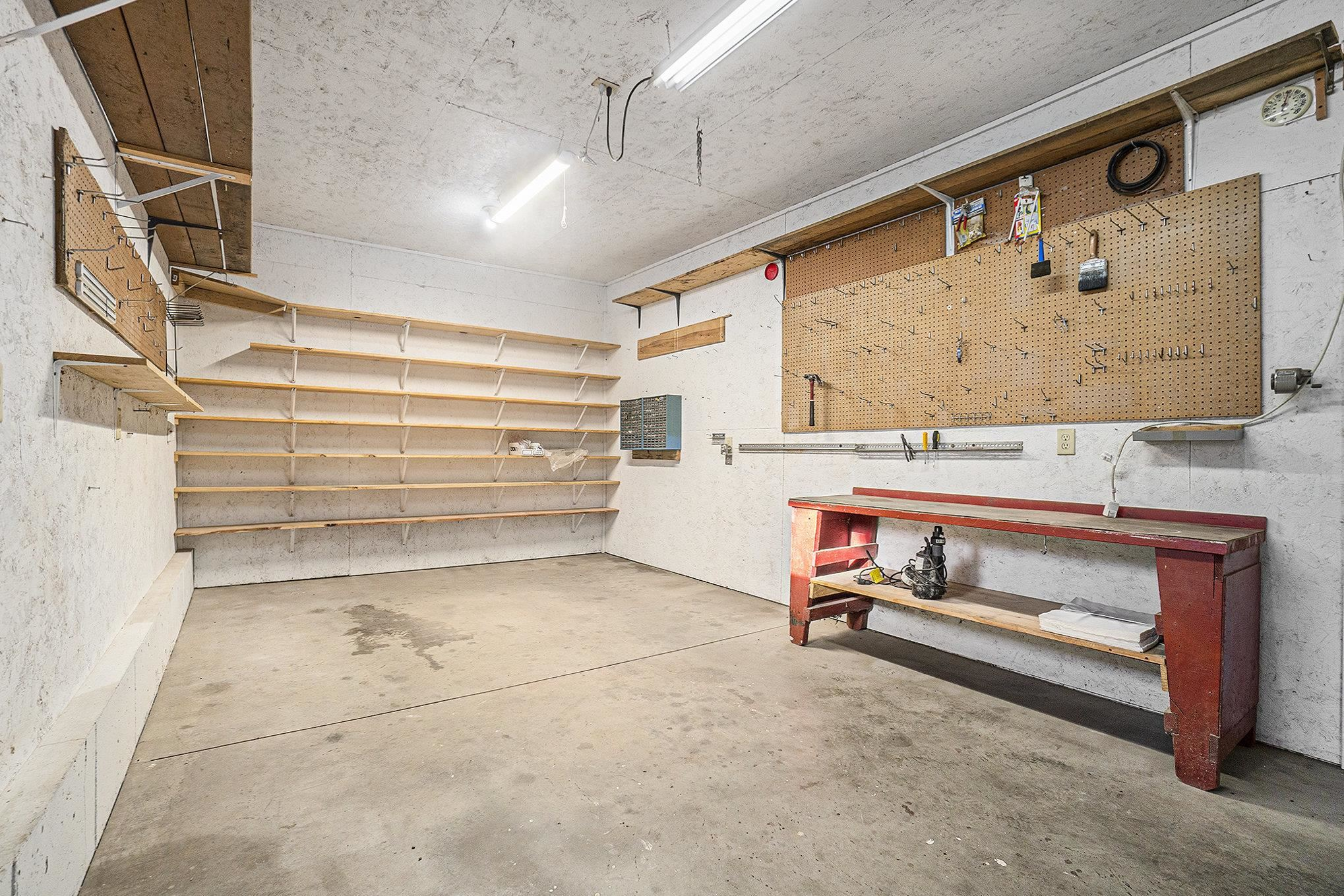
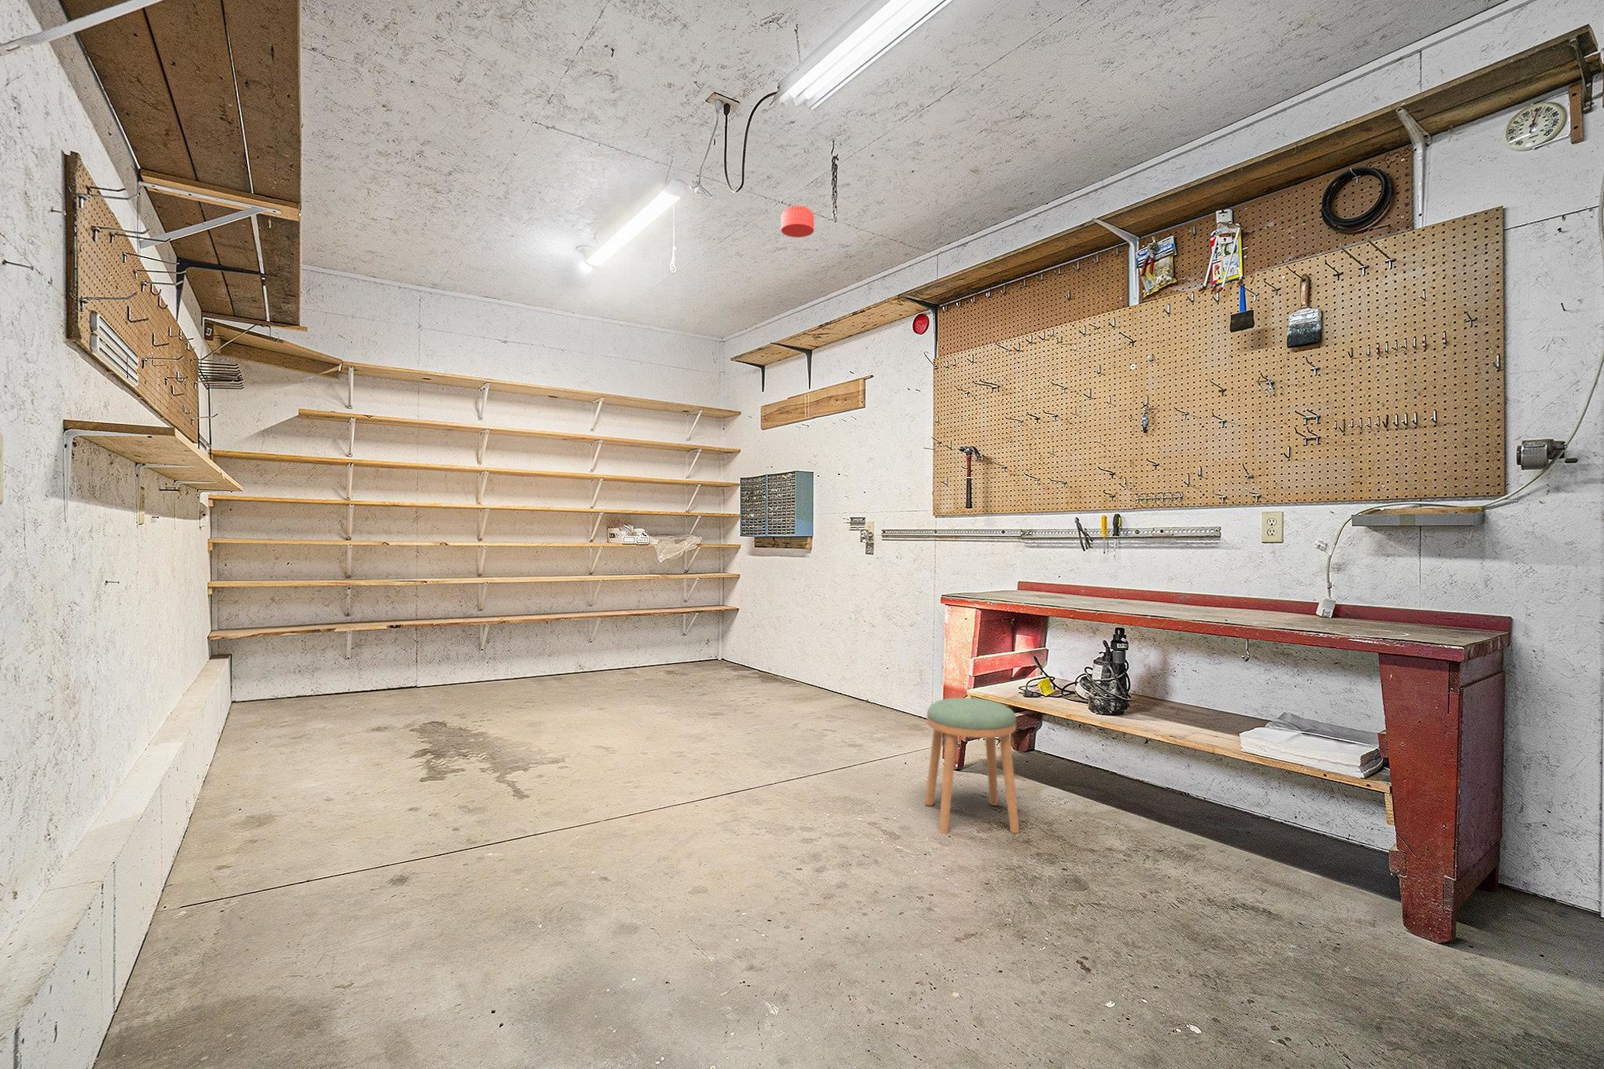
+ smoke detector [781,204,815,239]
+ stool [925,697,1020,835]
